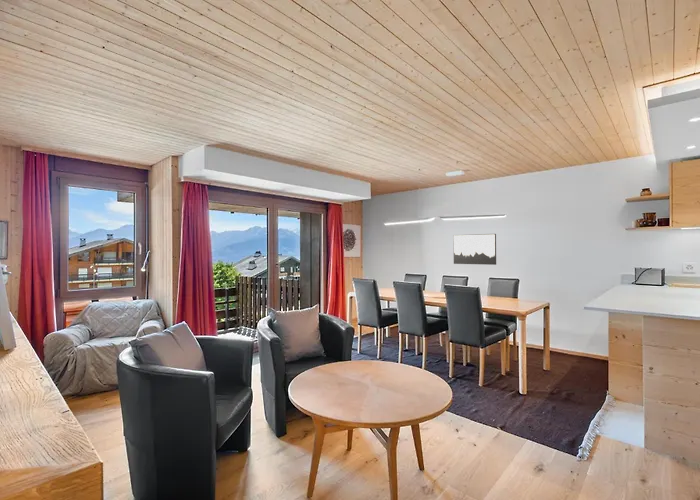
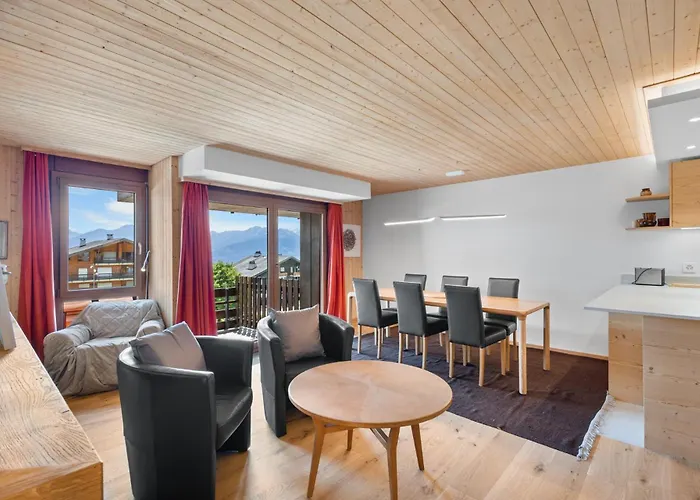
- wall art [452,233,497,266]
